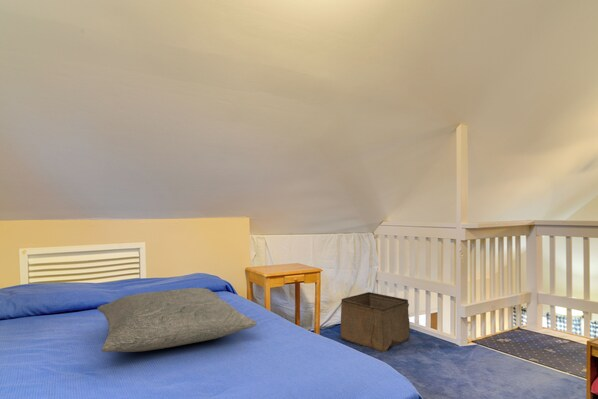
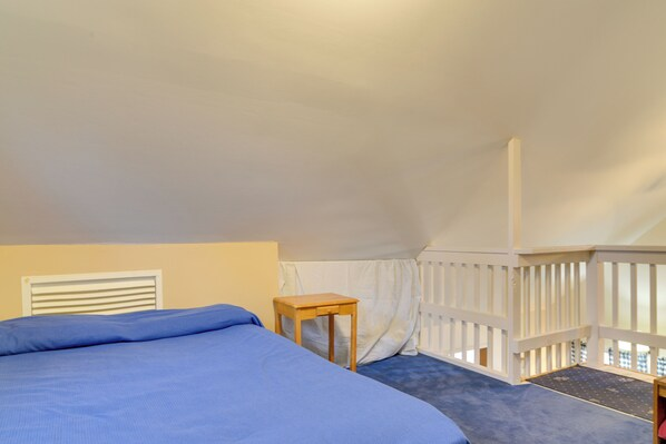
- pillow [96,287,258,353]
- storage bin [339,291,411,354]
